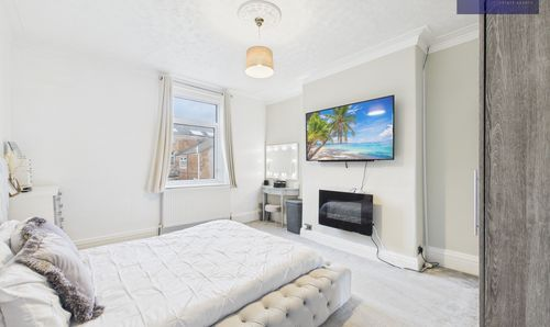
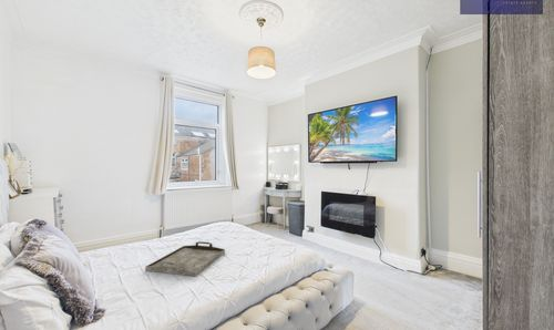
+ serving tray [144,240,226,277]
